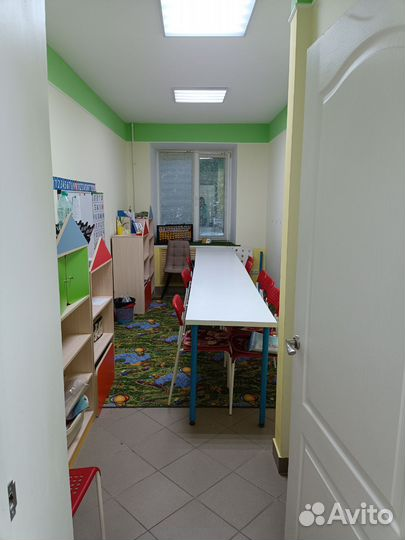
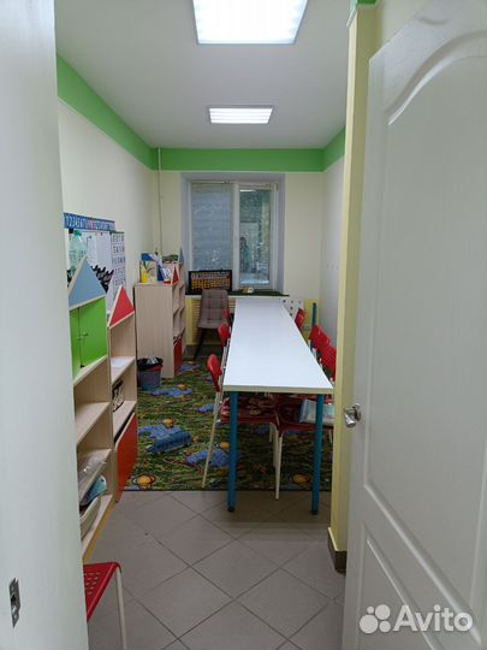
+ toy train [152,431,192,456]
